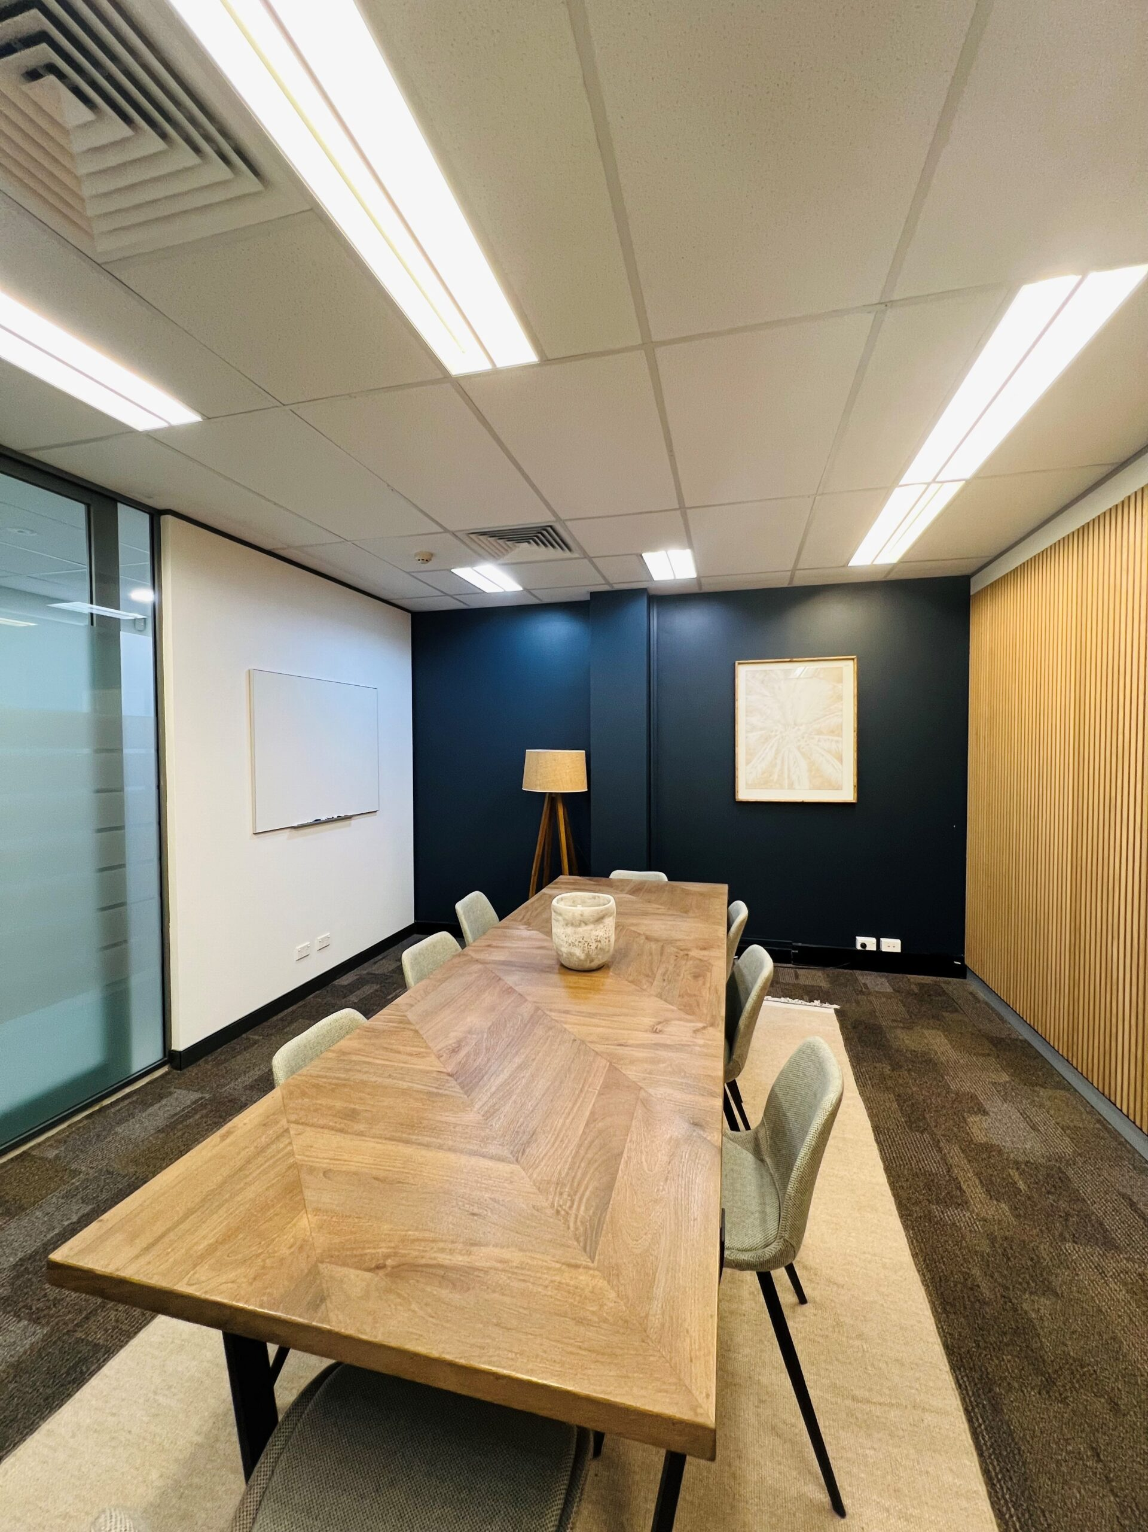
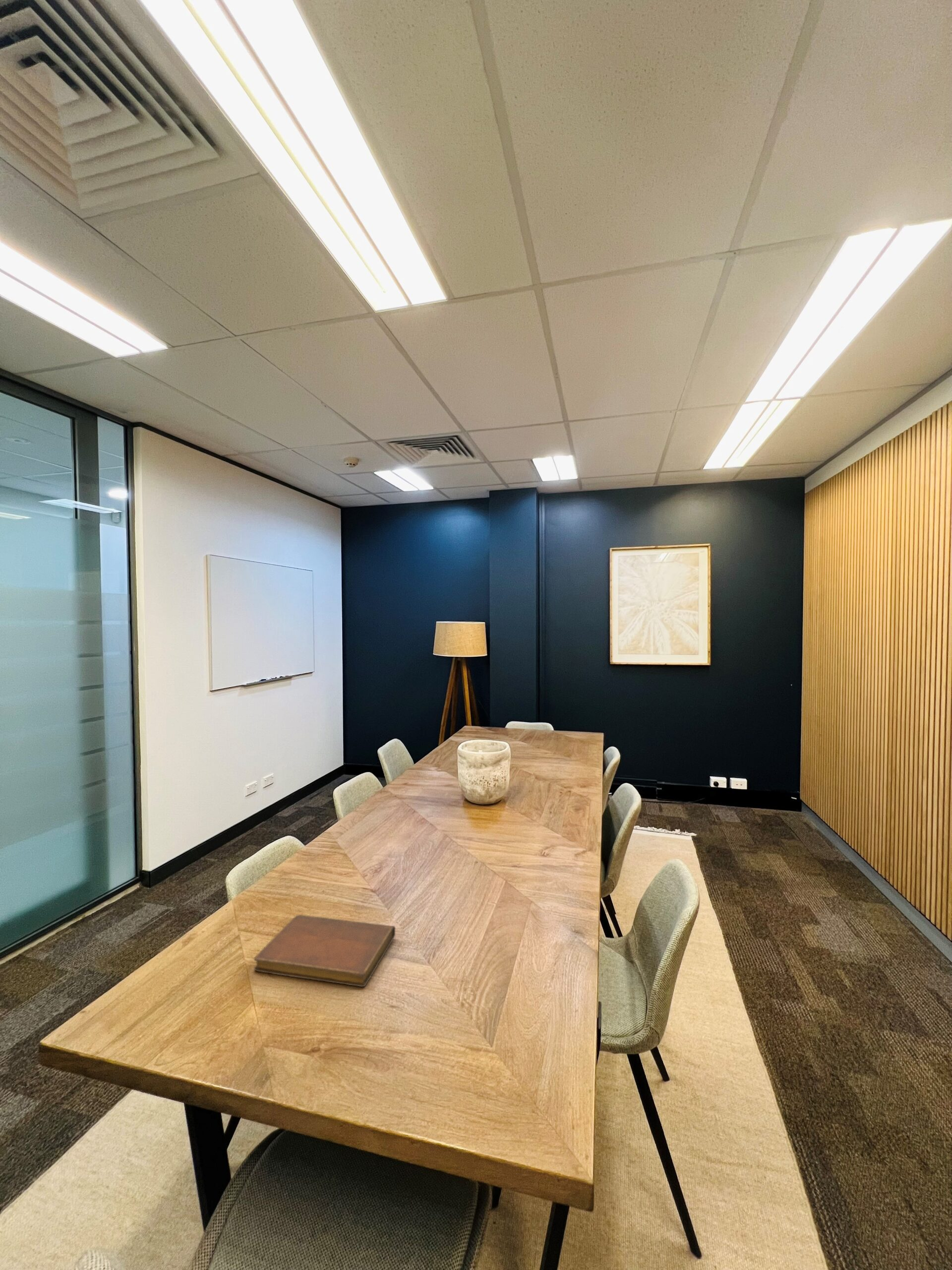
+ notebook [254,914,396,987]
